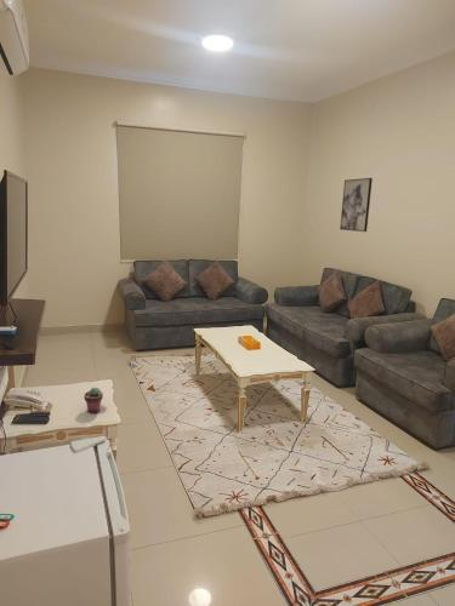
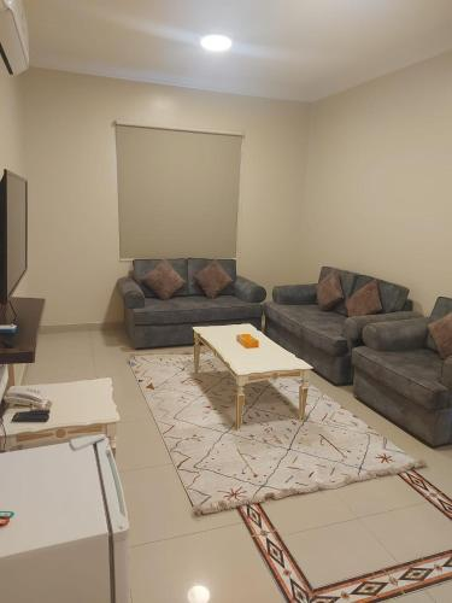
- potted succulent [83,387,104,413]
- wall art [339,177,374,233]
